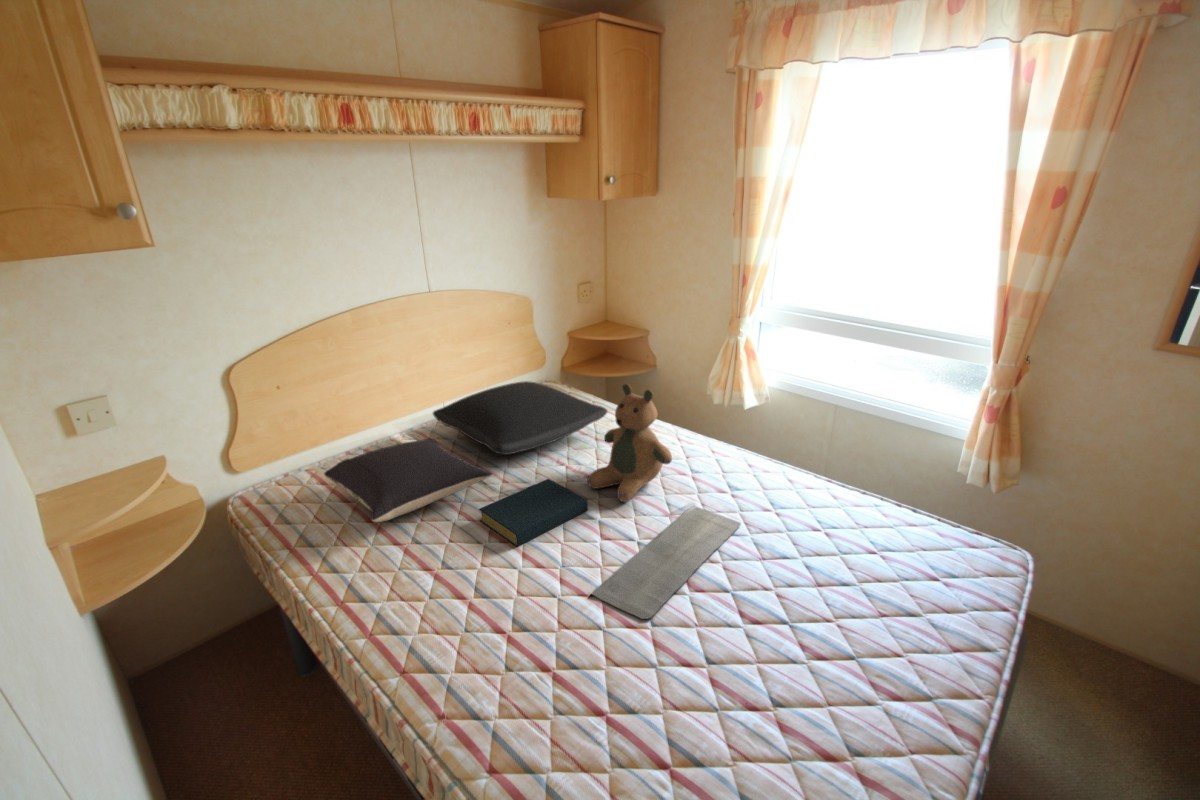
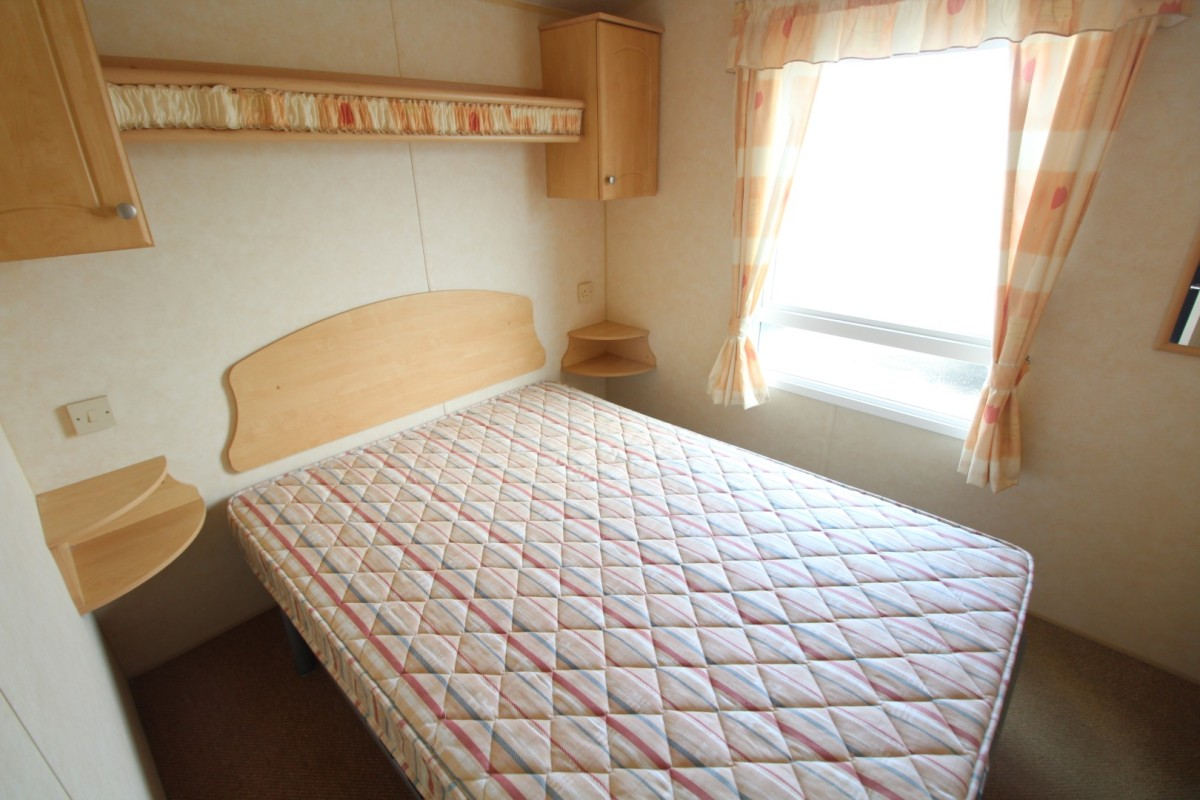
- bath mat [590,504,741,620]
- teddy bear [586,382,673,503]
- pillow [432,380,609,456]
- hardback book [478,478,589,548]
- pillow [323,438,493,523]
